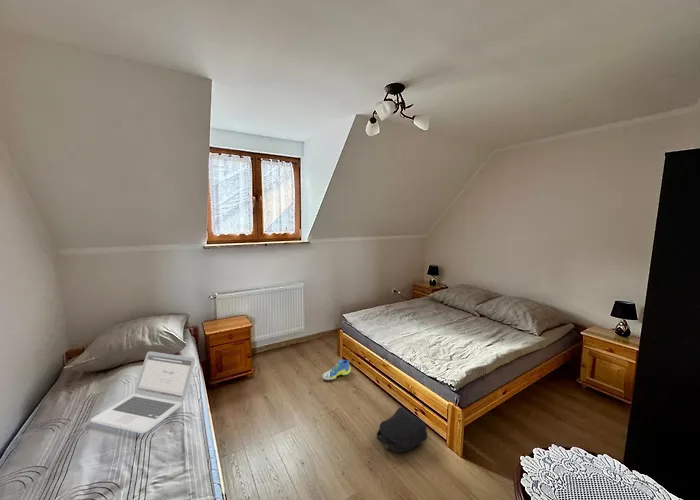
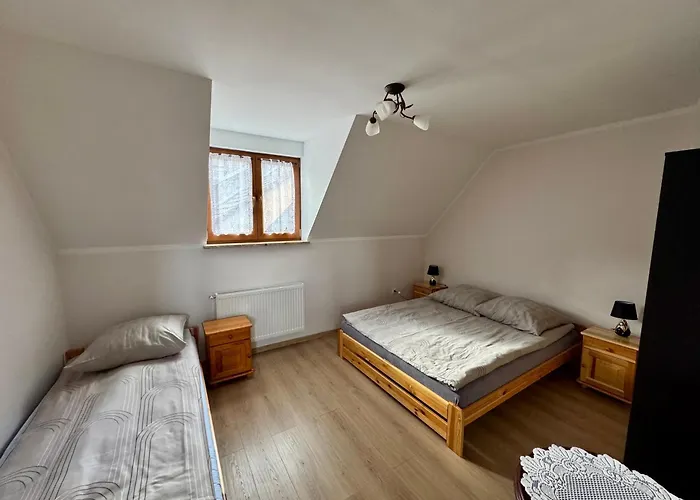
- laptop [90,351,196,434]
- sneaker [321,358,352,381]
- backpack [376,406,428,453]
